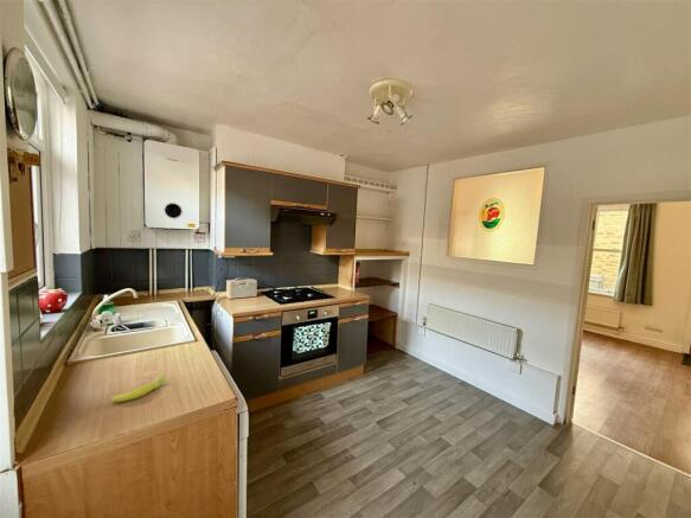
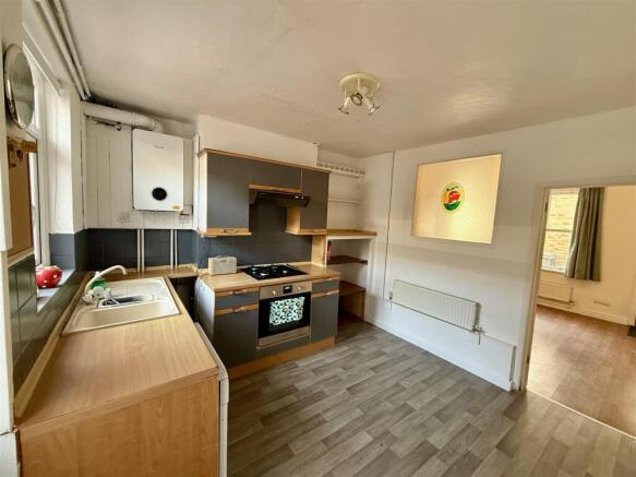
- banana [110,375,167,403]
